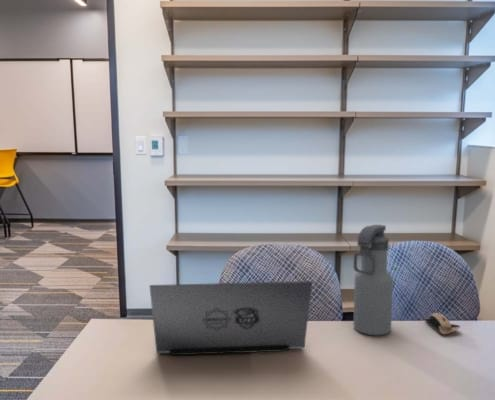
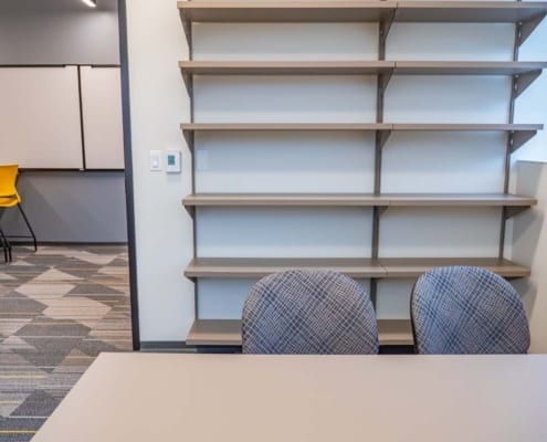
- laptop [149,280,313,356]
- baseball cap [423,312,461,335]
- water bottle [352,224,394,336]
